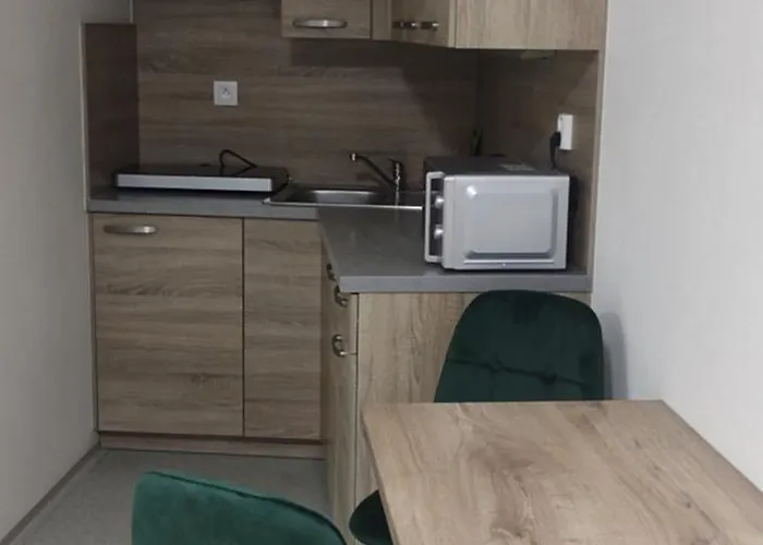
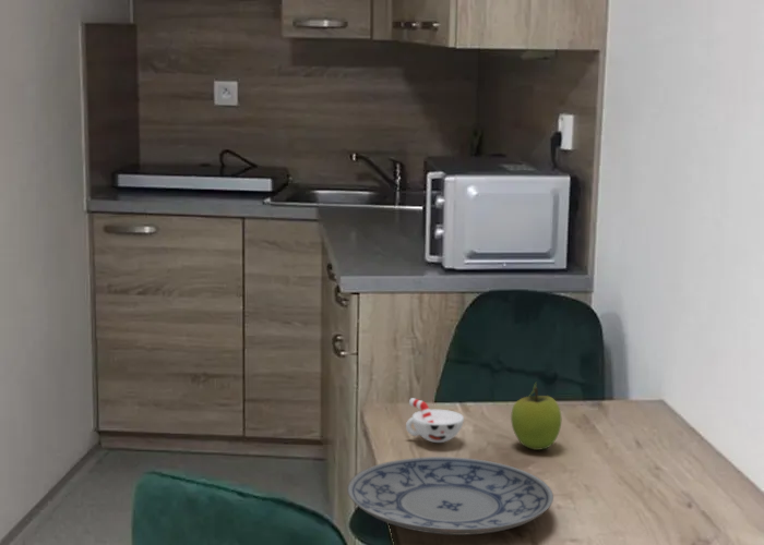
+ cup [405,397,465,444]
+ plate [346,456,554,536]
+ fruit [510,382,562,451]
